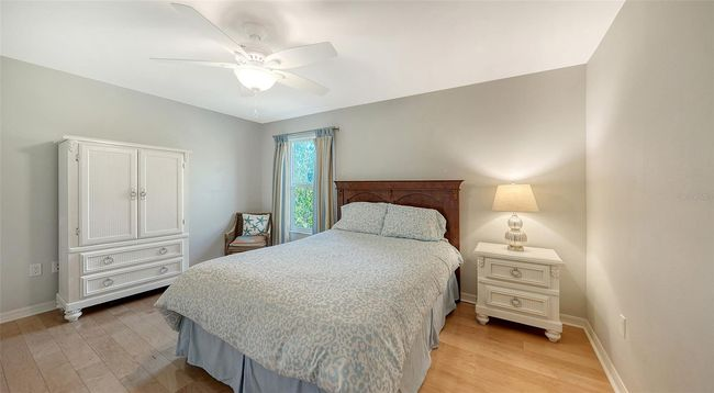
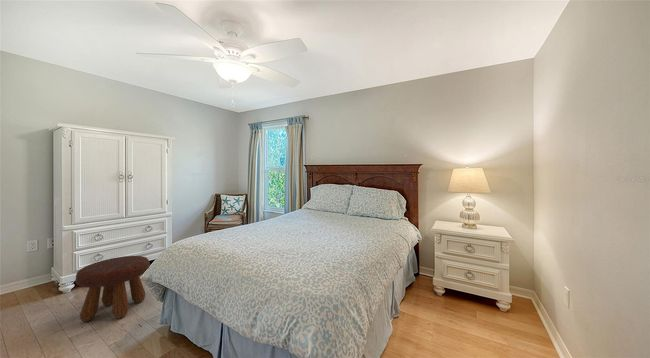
+ footstool [74,255,151,323]
